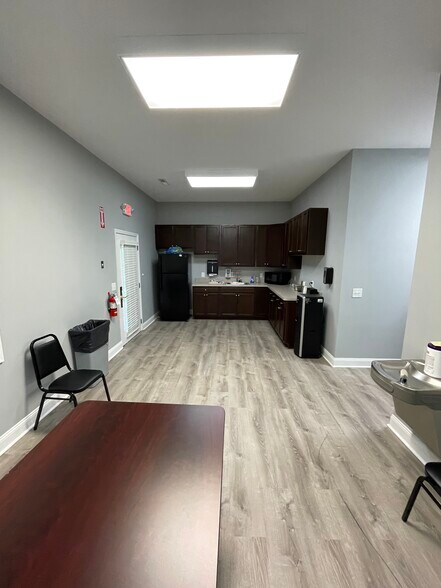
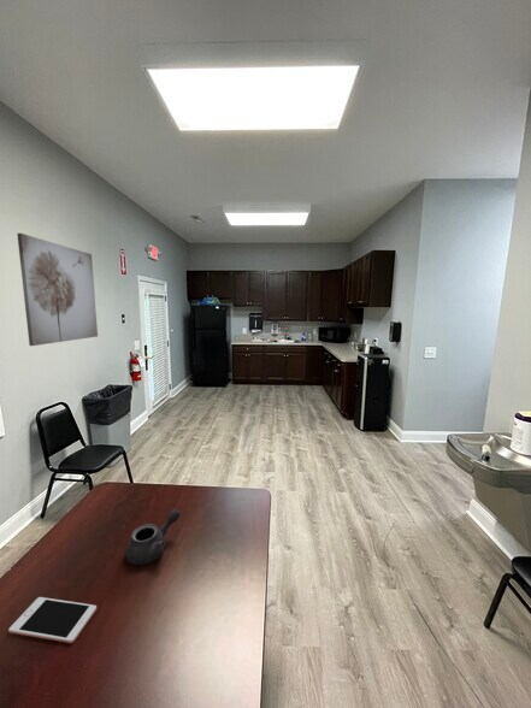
+ teapot [124,508,182,566]
+ cell phone [7,596,98,644]
+ wall art [16,232,99,347]
